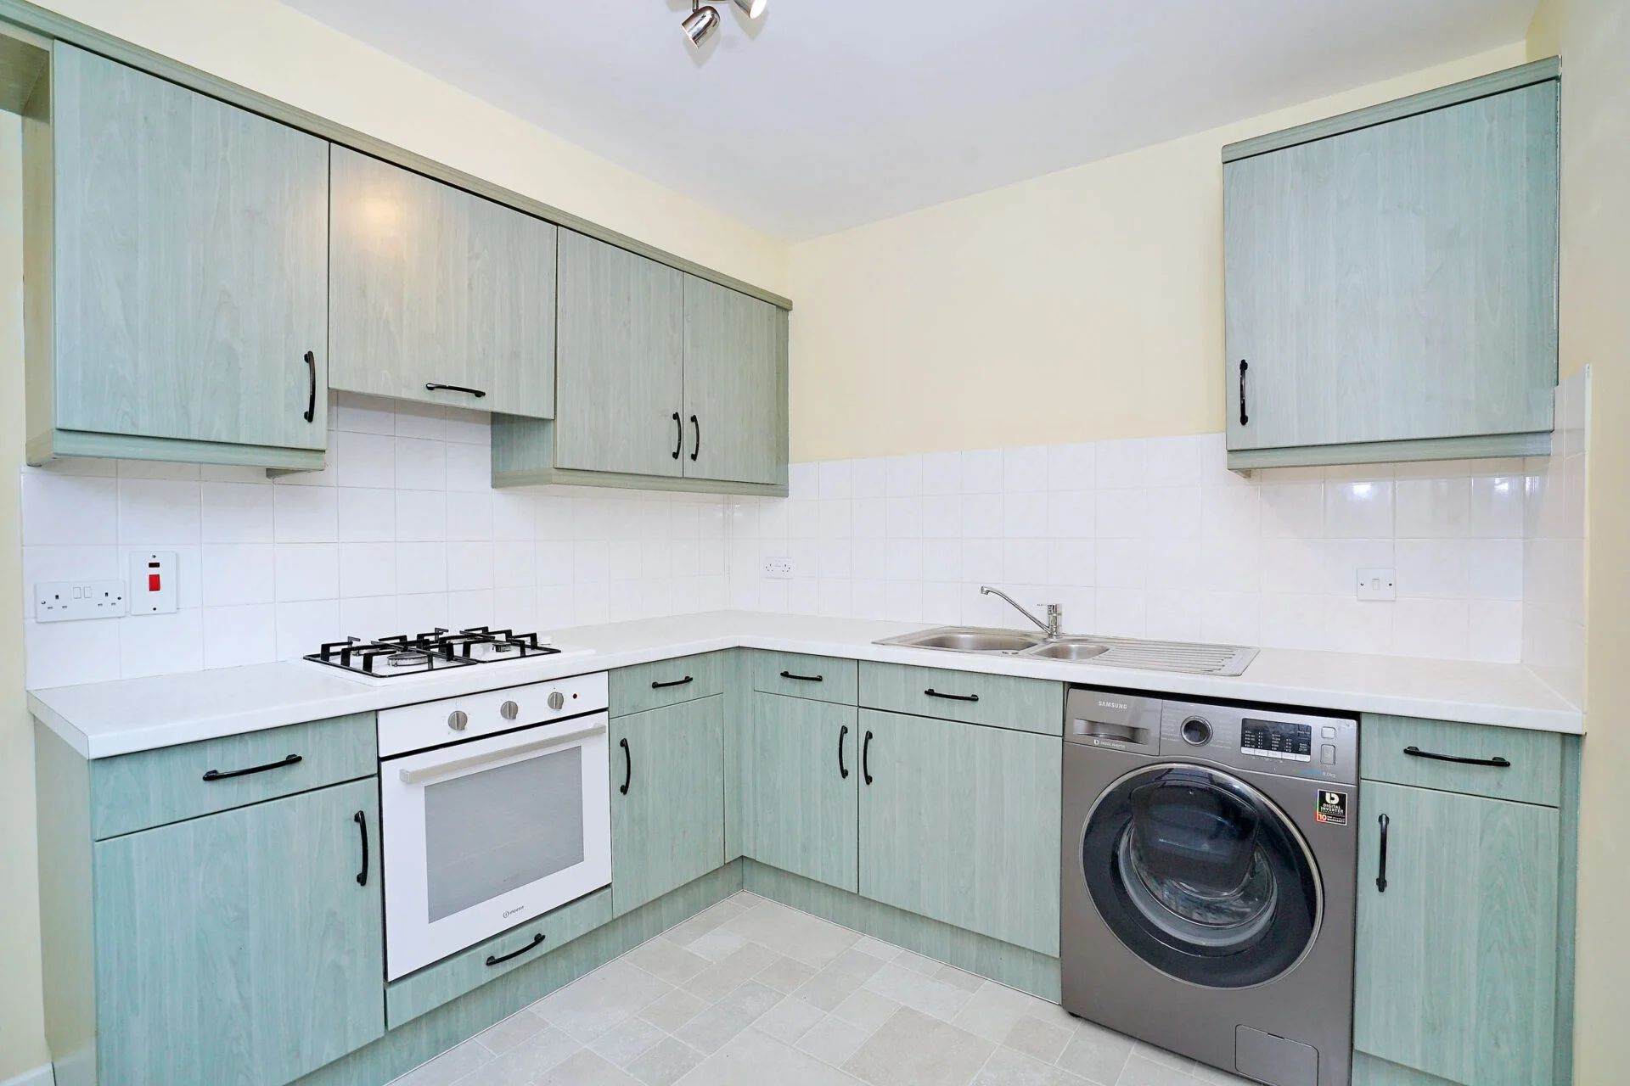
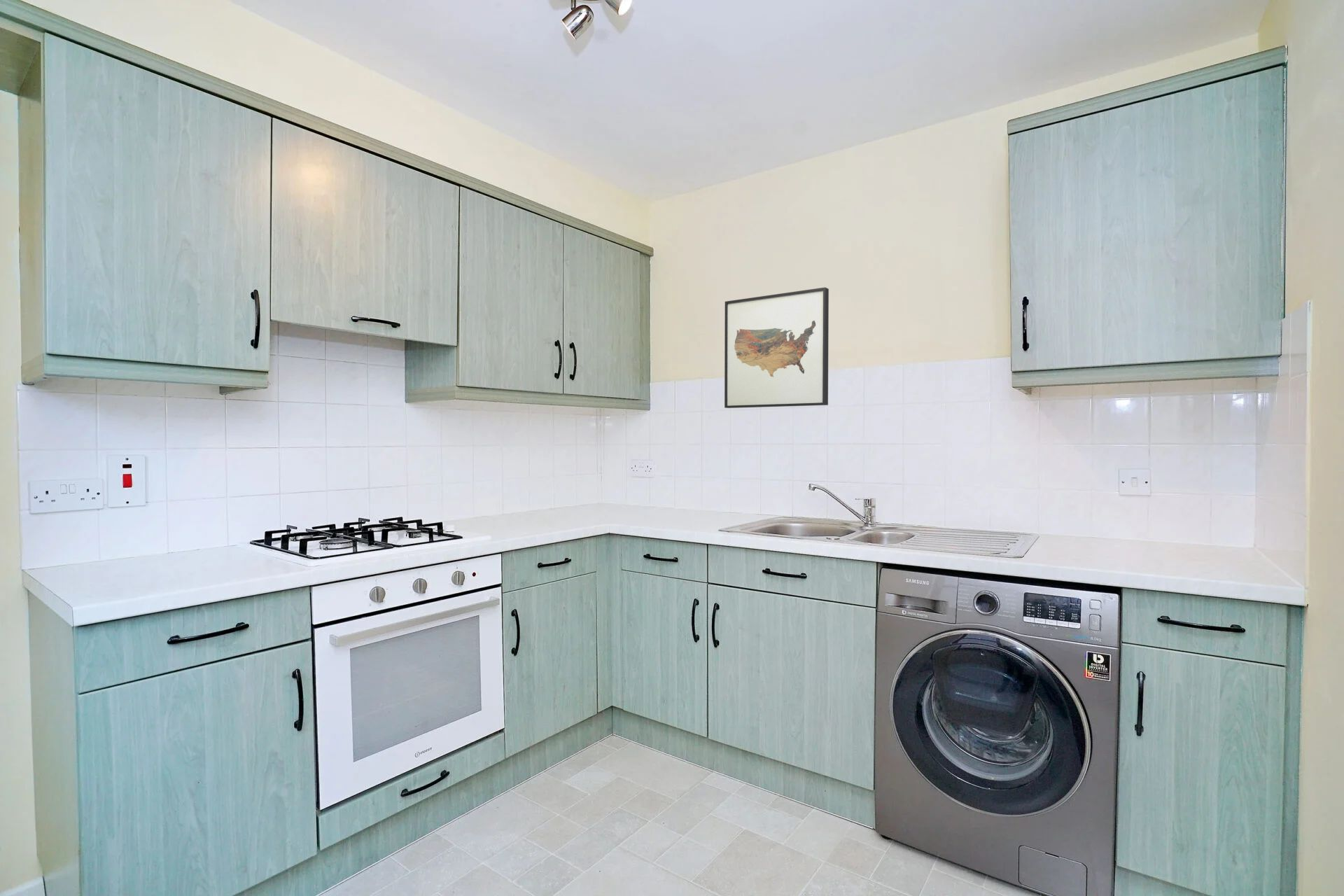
+ wall art [724,286,830,409]
